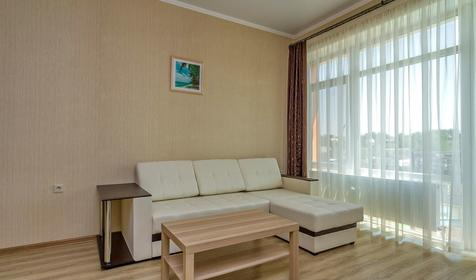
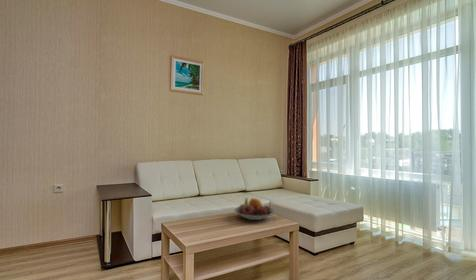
+ fruit bowl [233,197,276,221]
